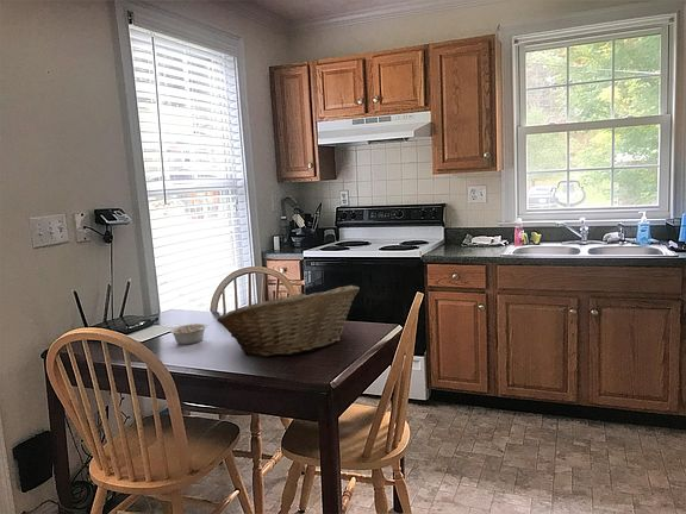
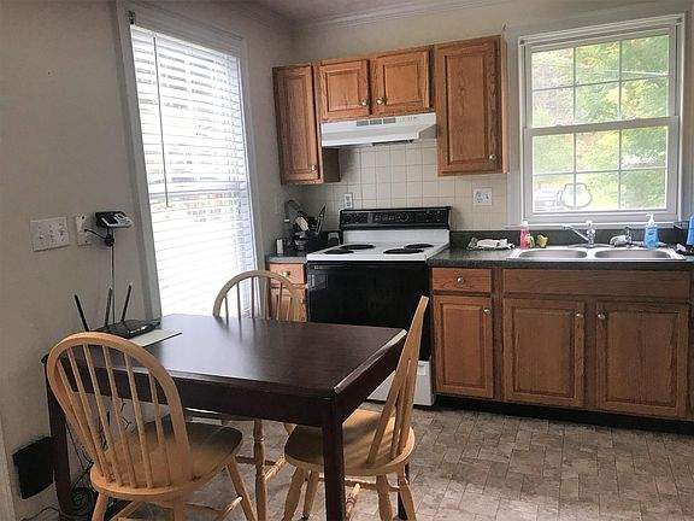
- fruit basket [216,284,361,357]
- legume [169,321,214,345]
